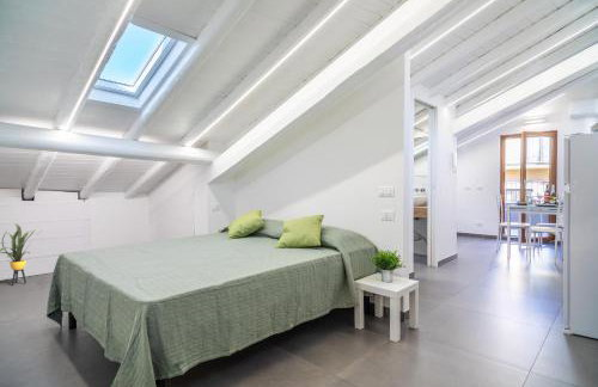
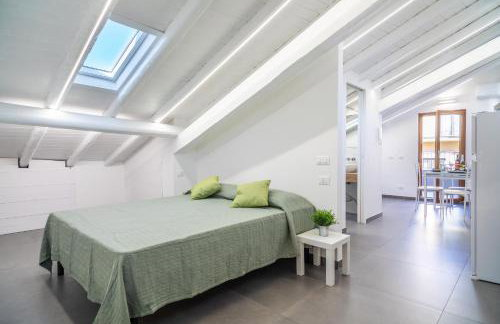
- house plant [0,222,42,287]
